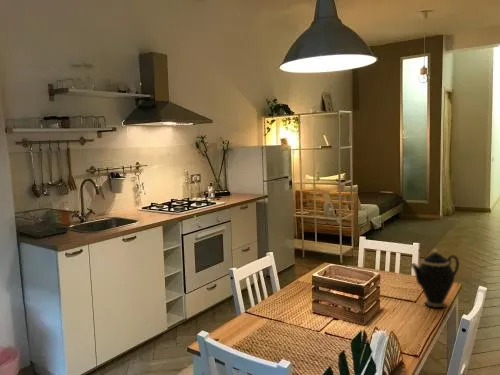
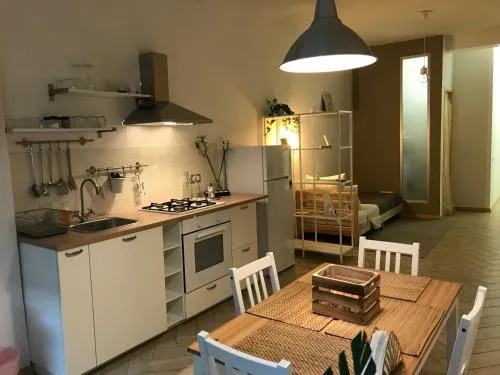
- teapot [408,248,460,309]
